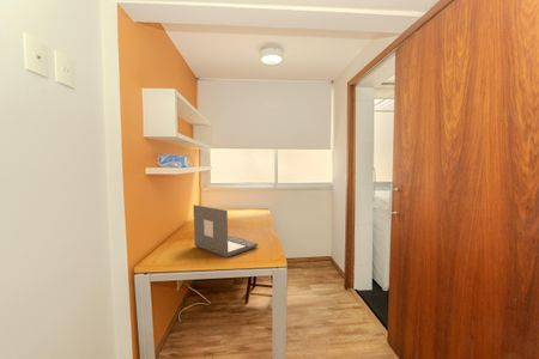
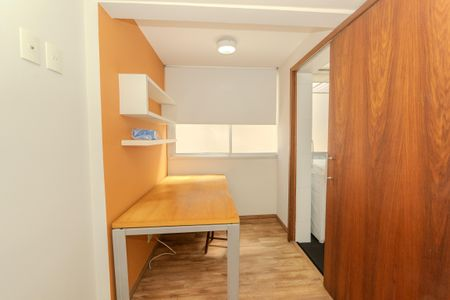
- laptop [193,203,259,258]
